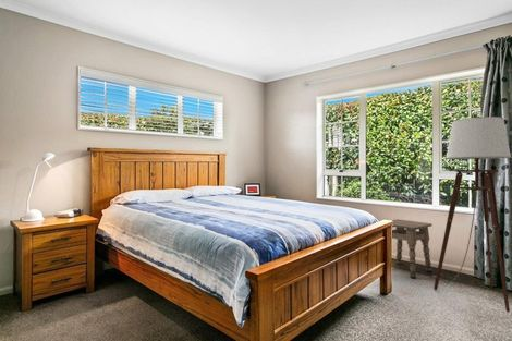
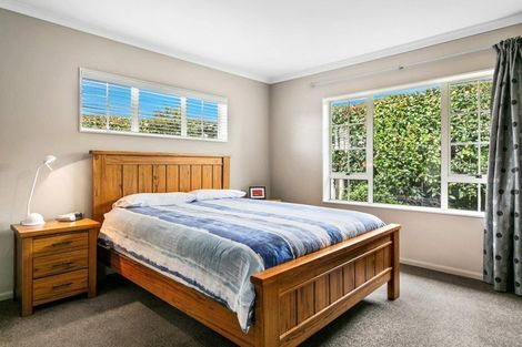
- floor lamp [431,115,512,314]
- side table [391,218,434,279]
